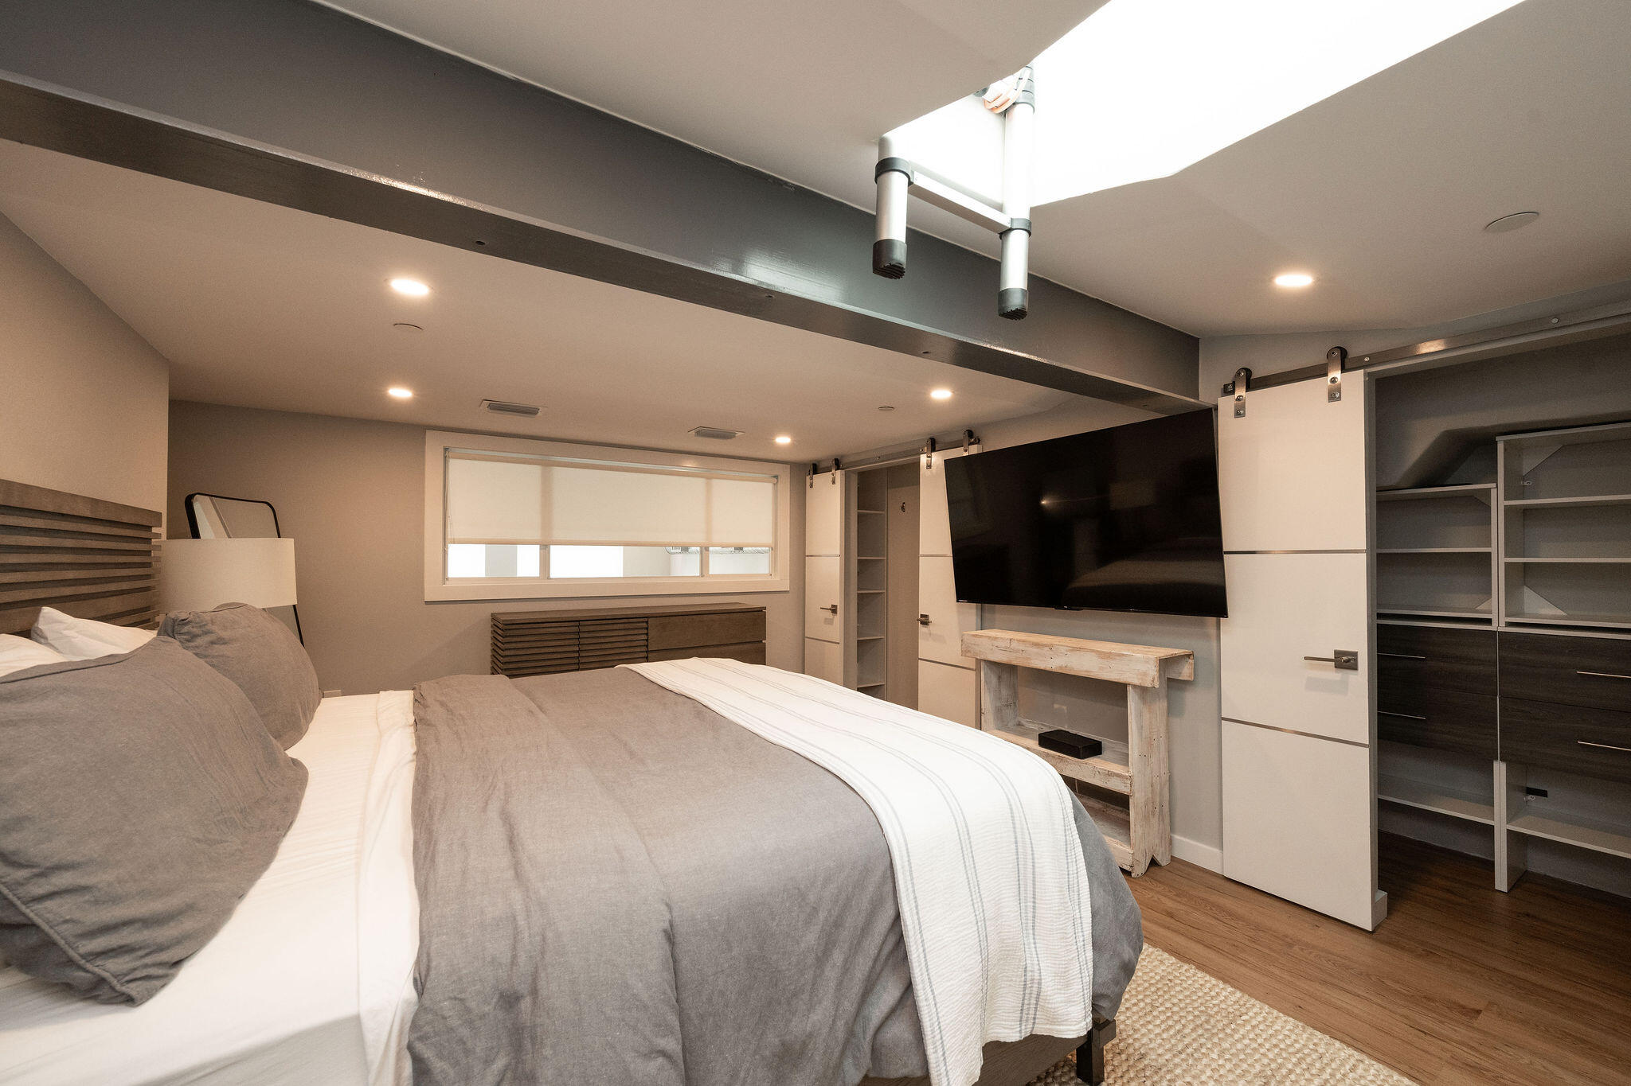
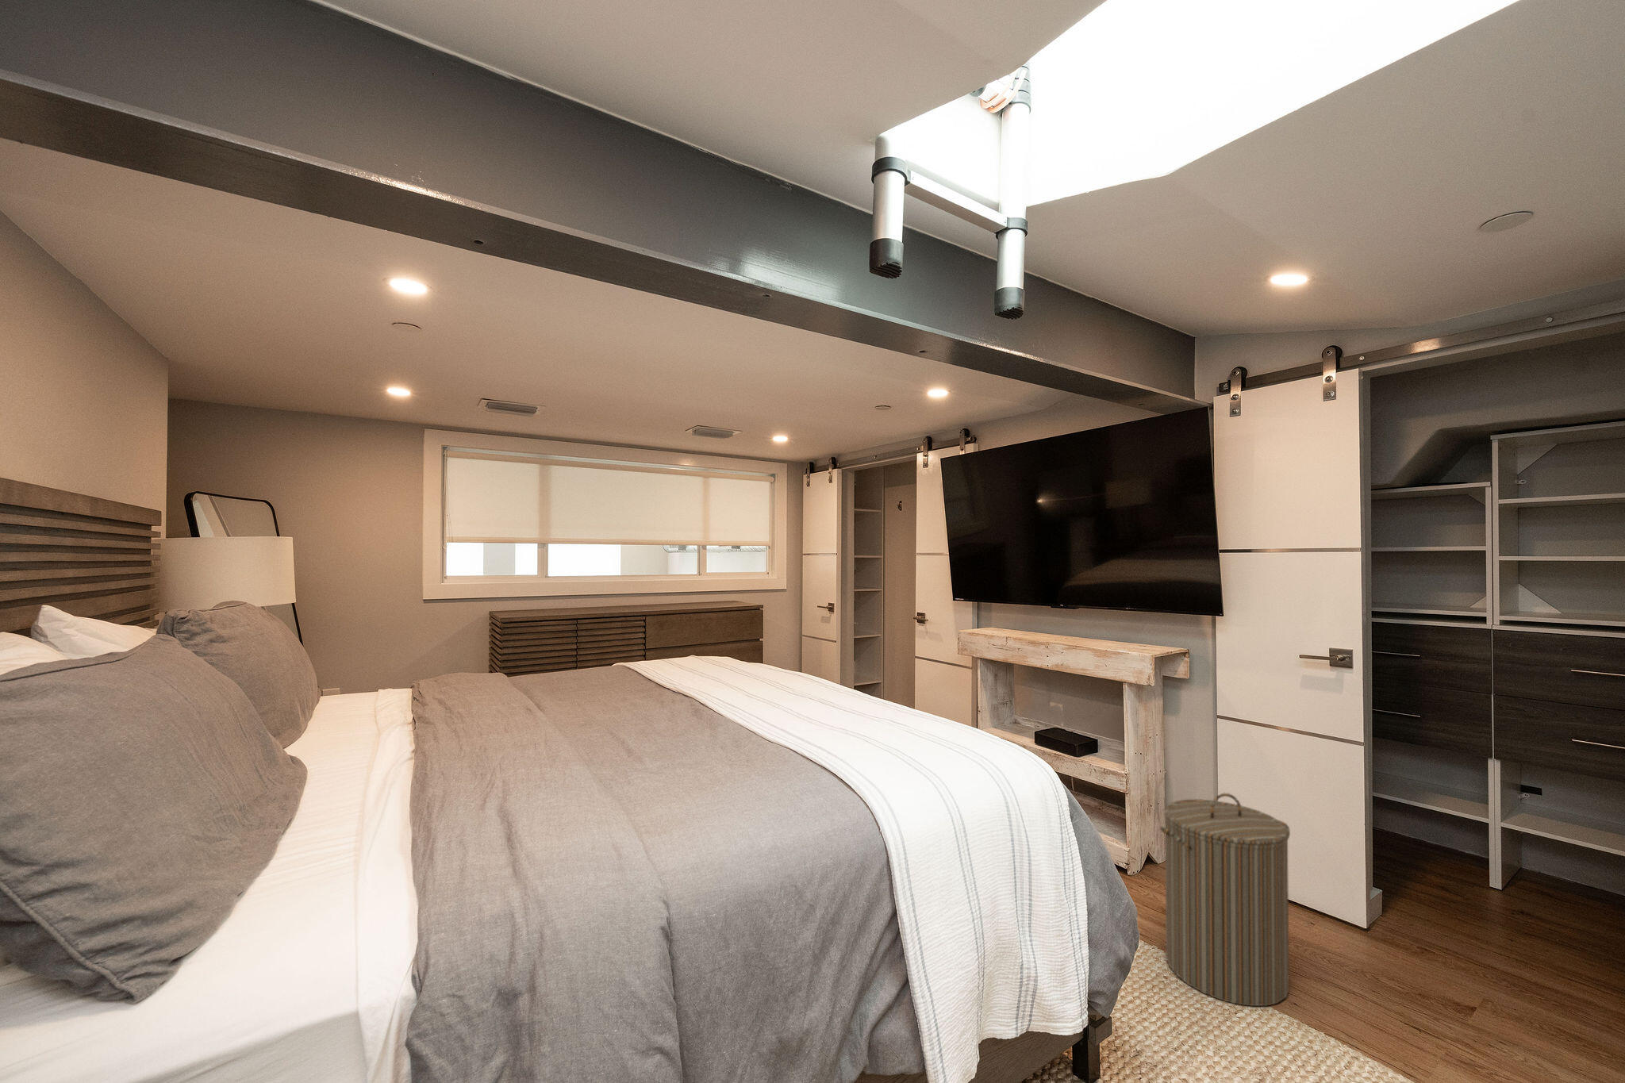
+ laundry hamper [1159,793,1292,1007]
